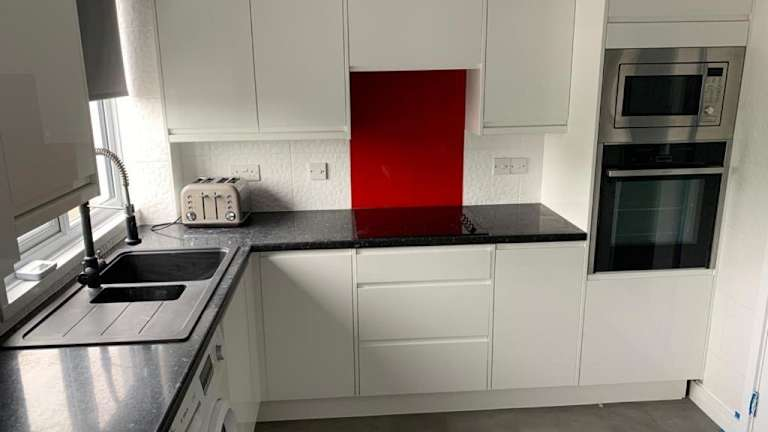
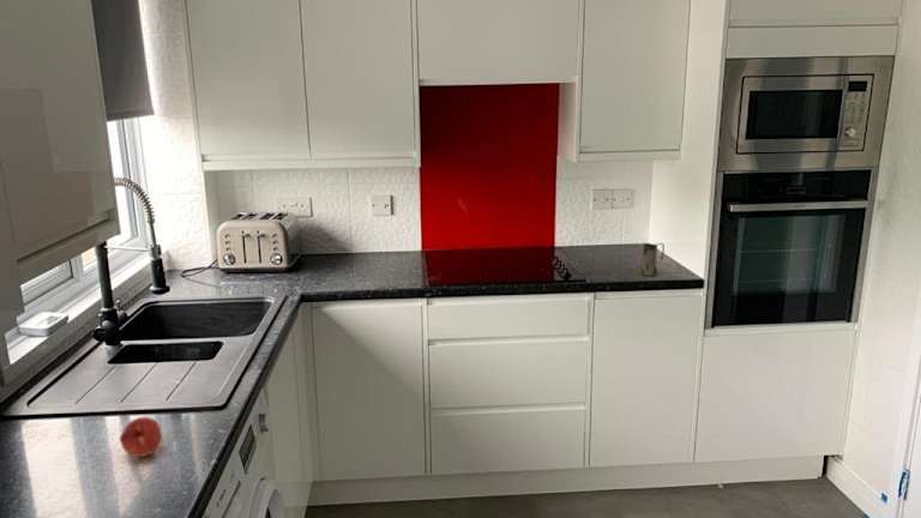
+ mug [640,242,666,277]
+ fruit [119,416,163,458]
